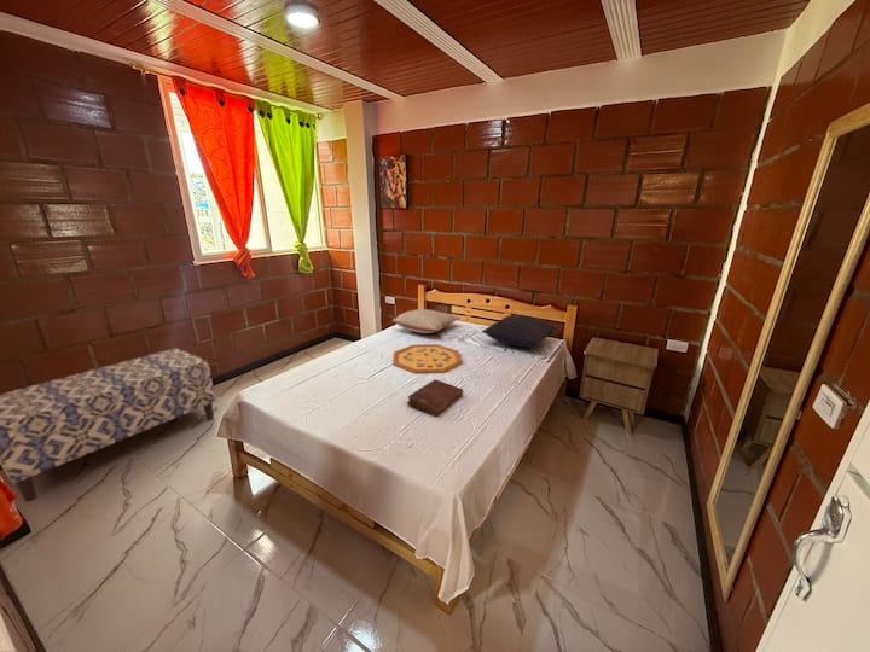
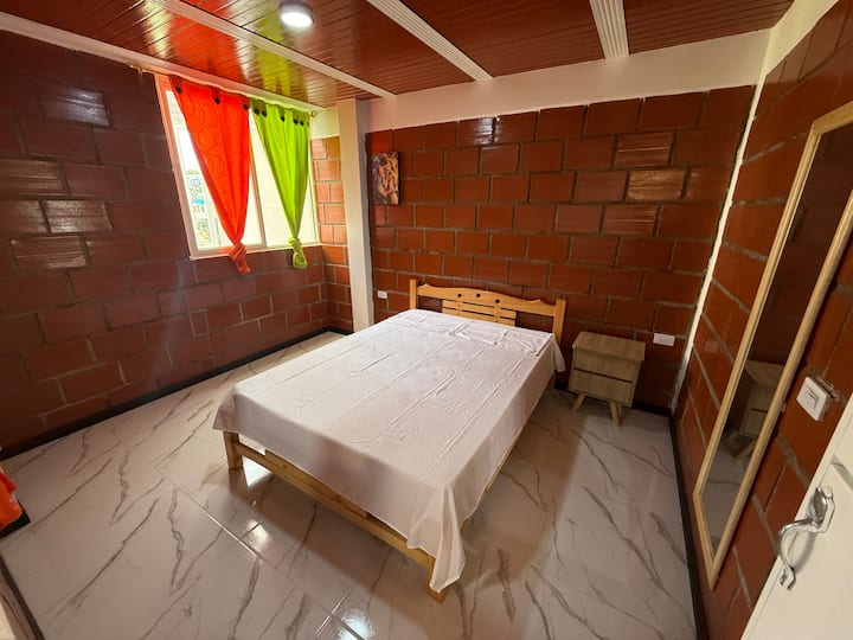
- pillow [481,314,558,349]
- bench [0,347,218,503]
- diary [406,378,464,417]
- decorative tray [392,343,464,374]
- pillow [390,308,462,334]
